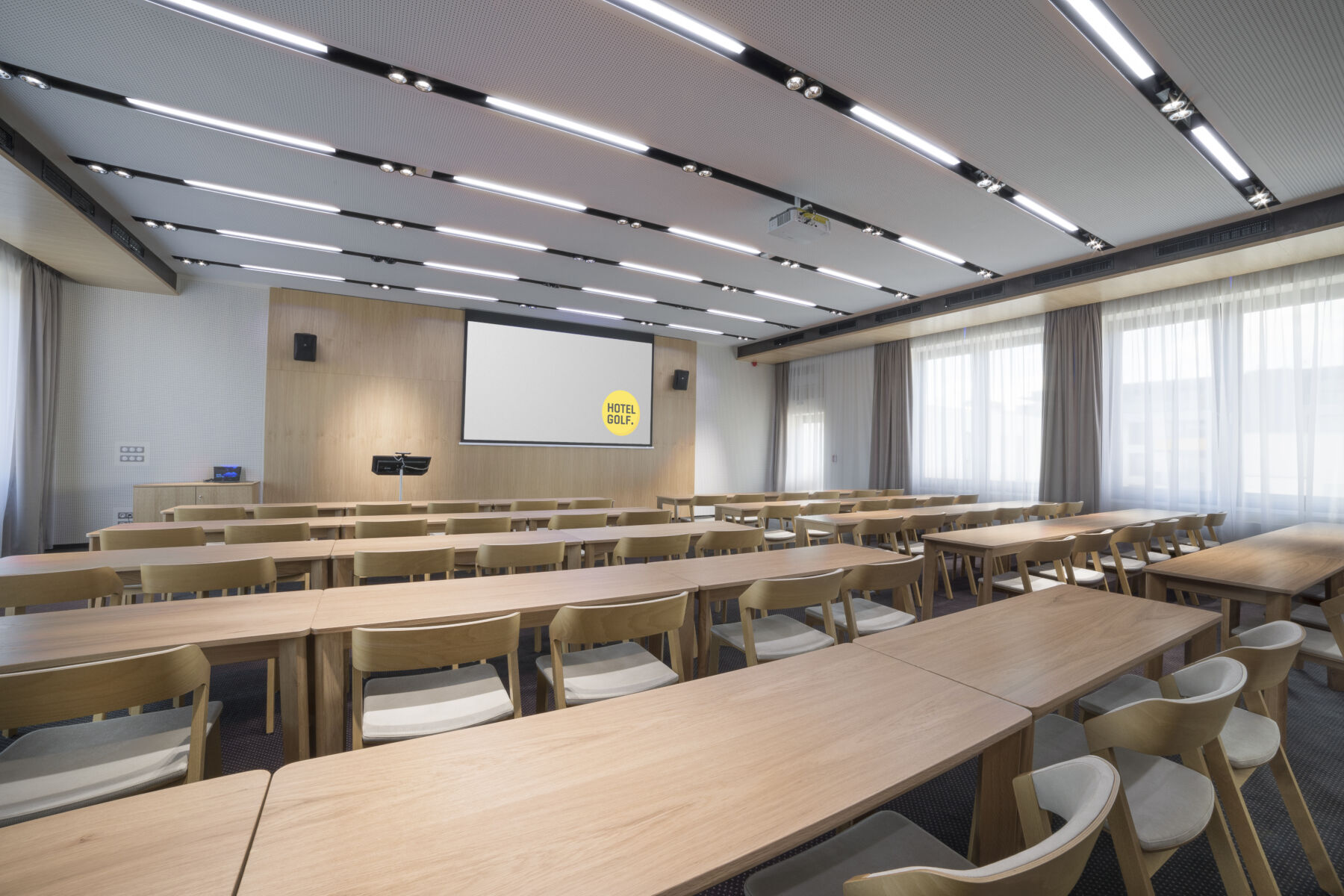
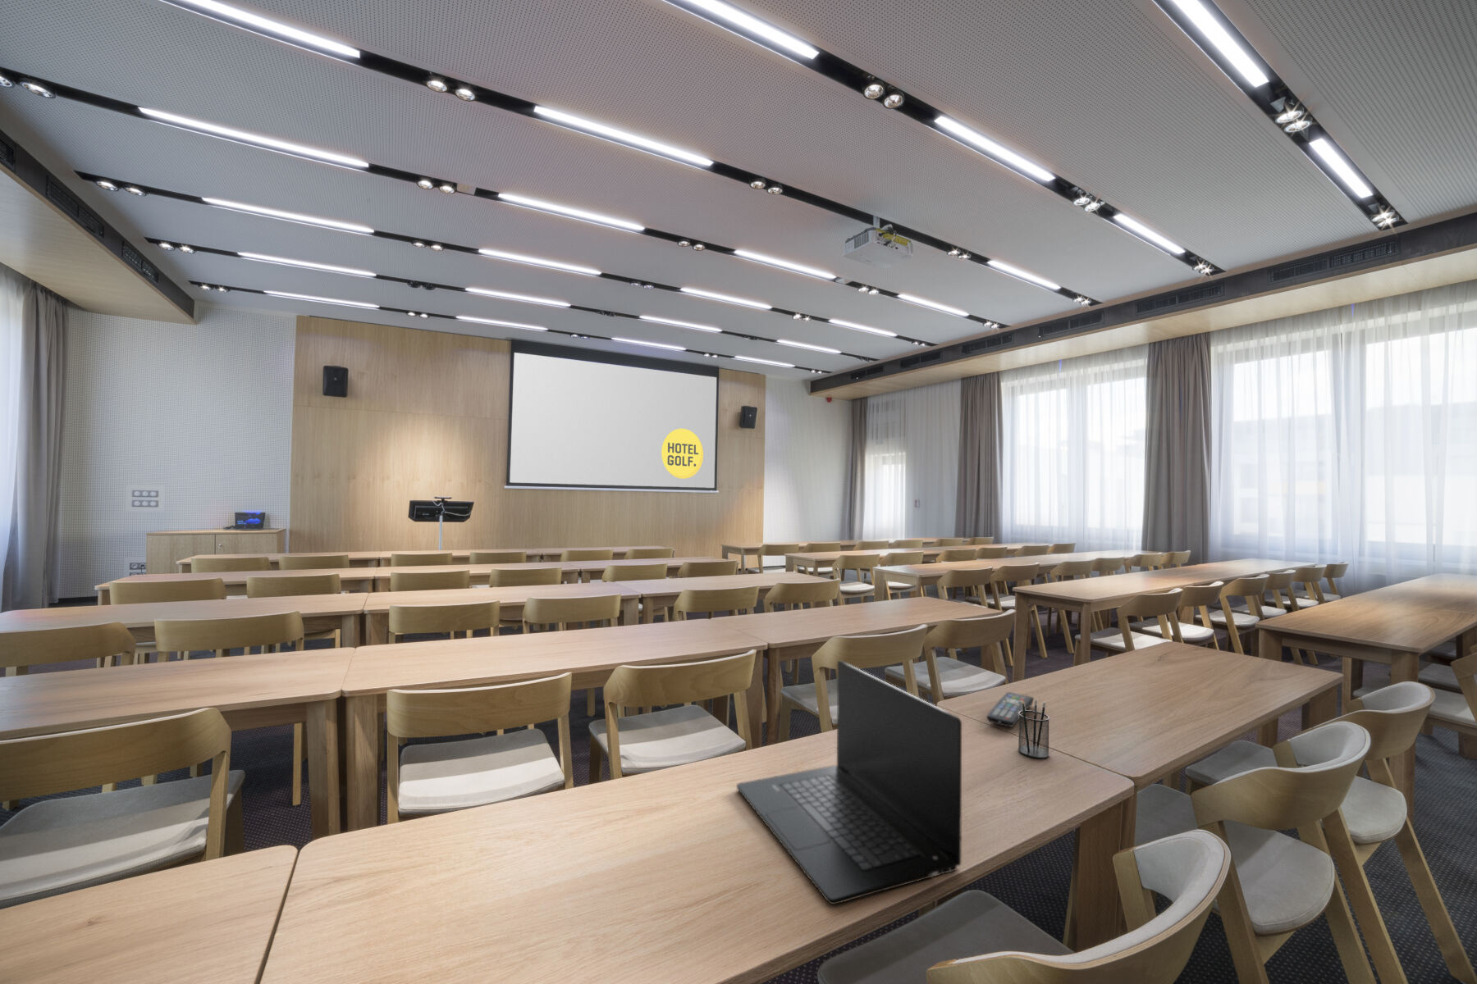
+ remote control [986,691,1035,727]
+ pencil holder [1018,700,1051,759]
+ laptop [736,660,963,905]
